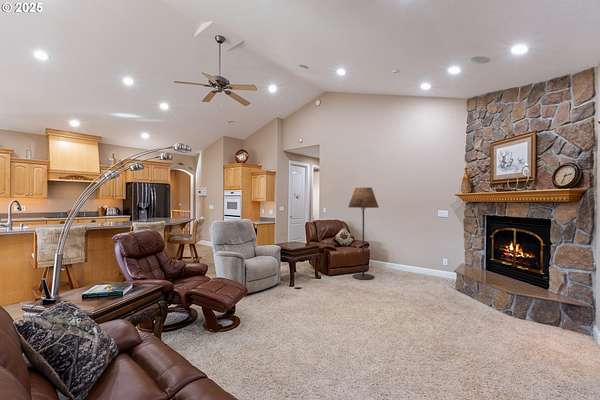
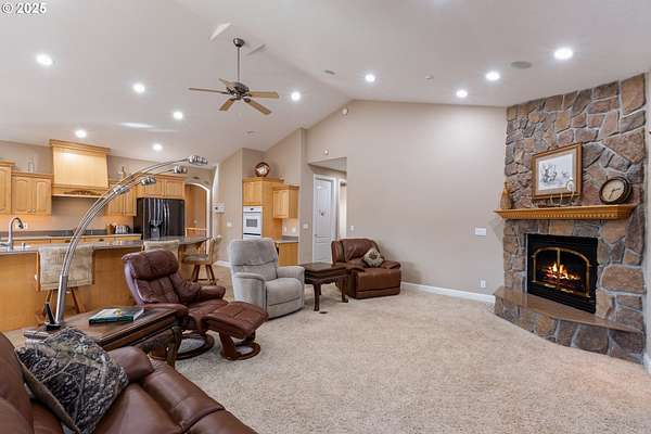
- floor lamp [347,187,380,281]
